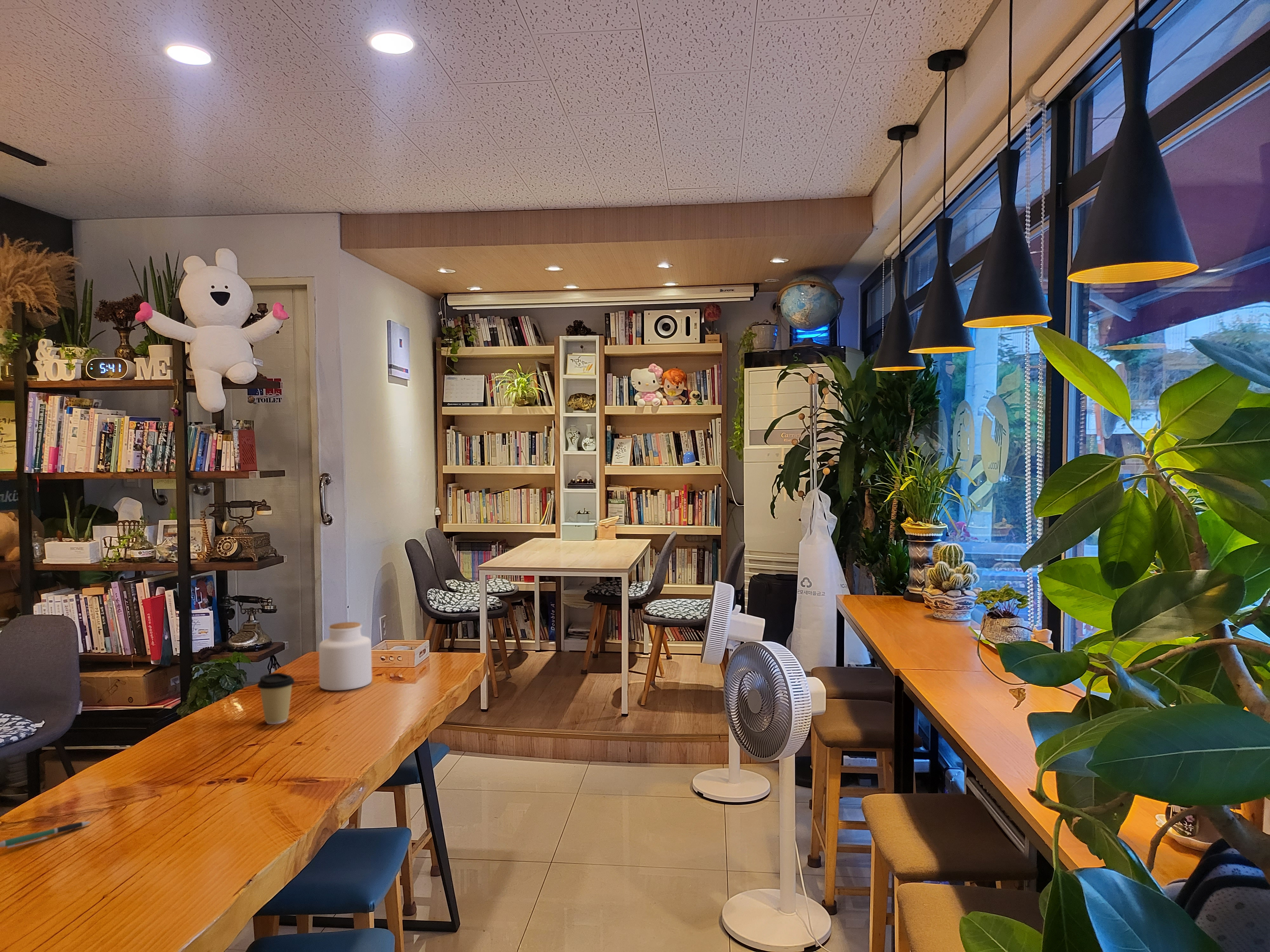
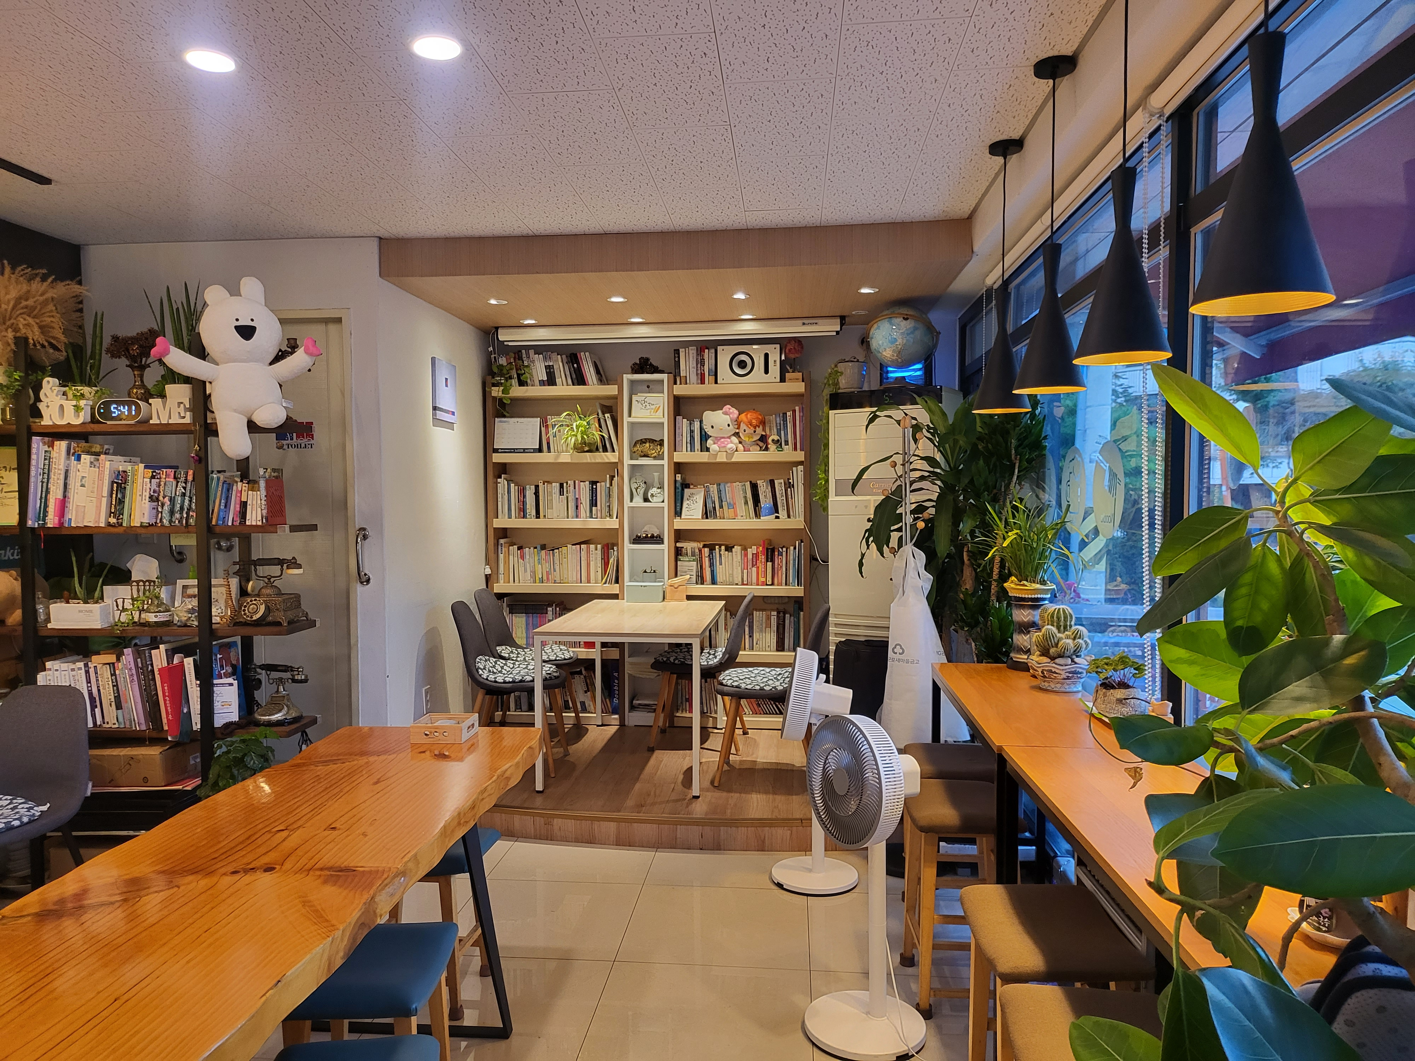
- coffee cup [257,672,295,724]
- jar [319,622,372,691]
- pen [0,821,91,849]
